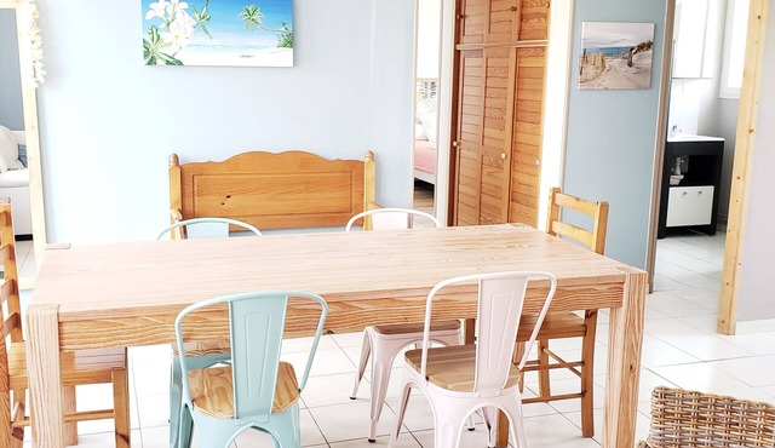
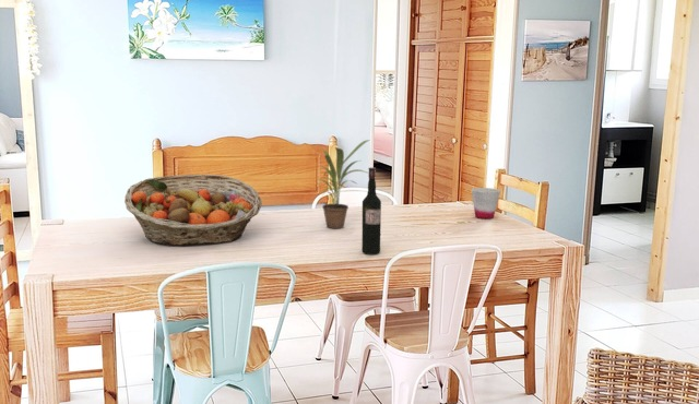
+ wine bottle [360,167,382,256]
+ potted plant [312,139,371,229]
+ cup [471,187,501,219]
+ fruit basket [123,174,263,247]
